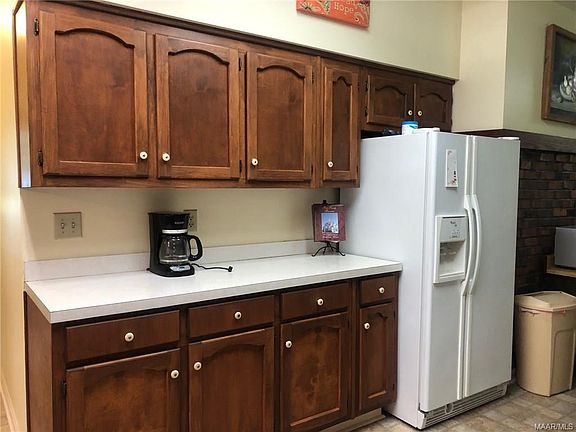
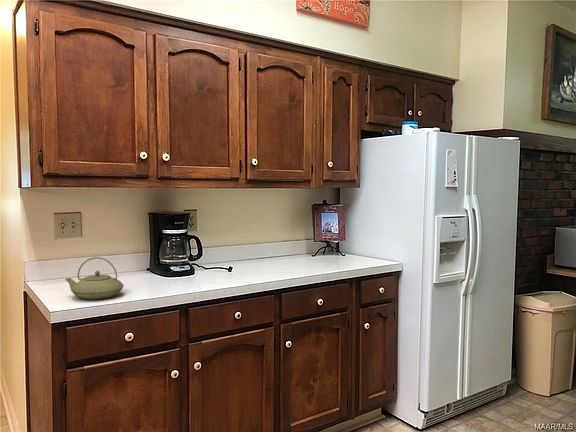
+ teapot [64,256,124,300]
